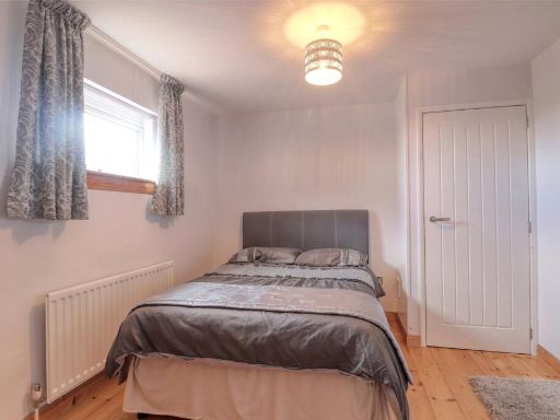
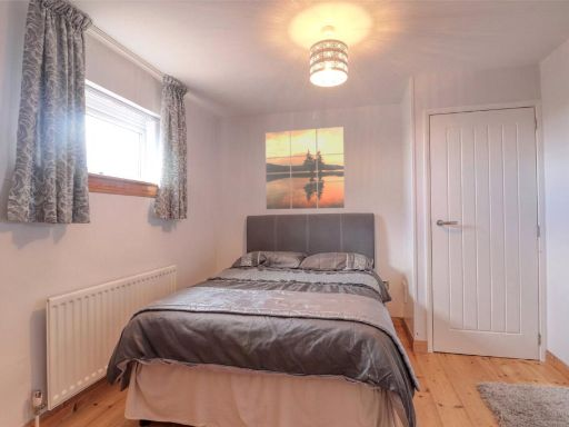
+ wall art [264,126,346,210]
